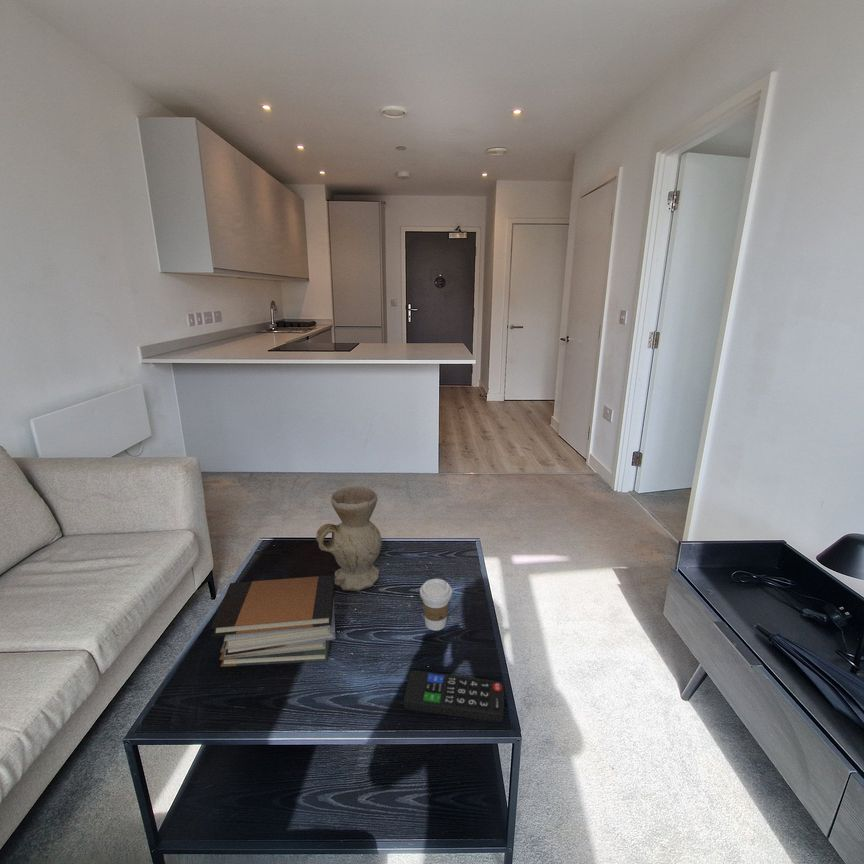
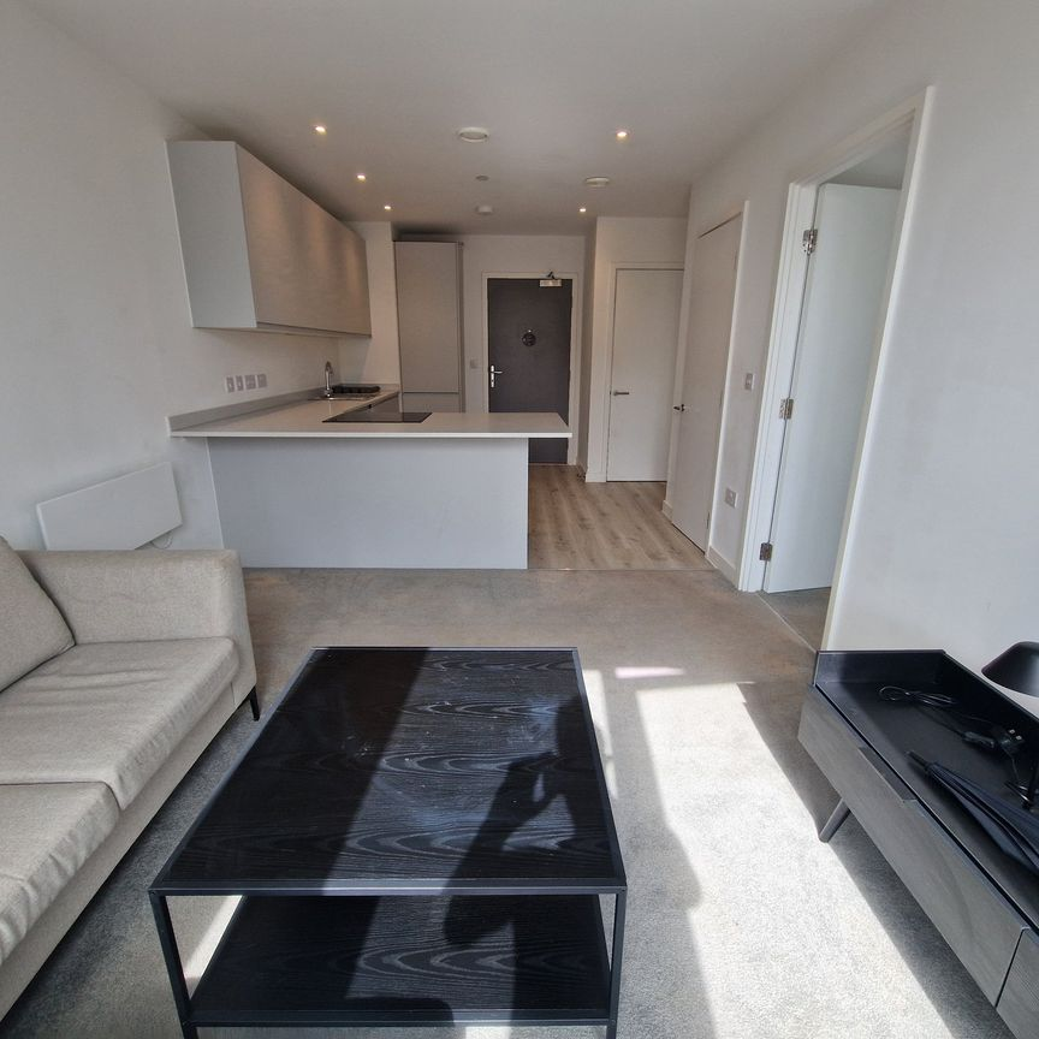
- remote control [403,669,505,723]
- book stack [210,574,336,668]
- coffee cup [419,578,453,631]
- vase [315,485,383,592]
